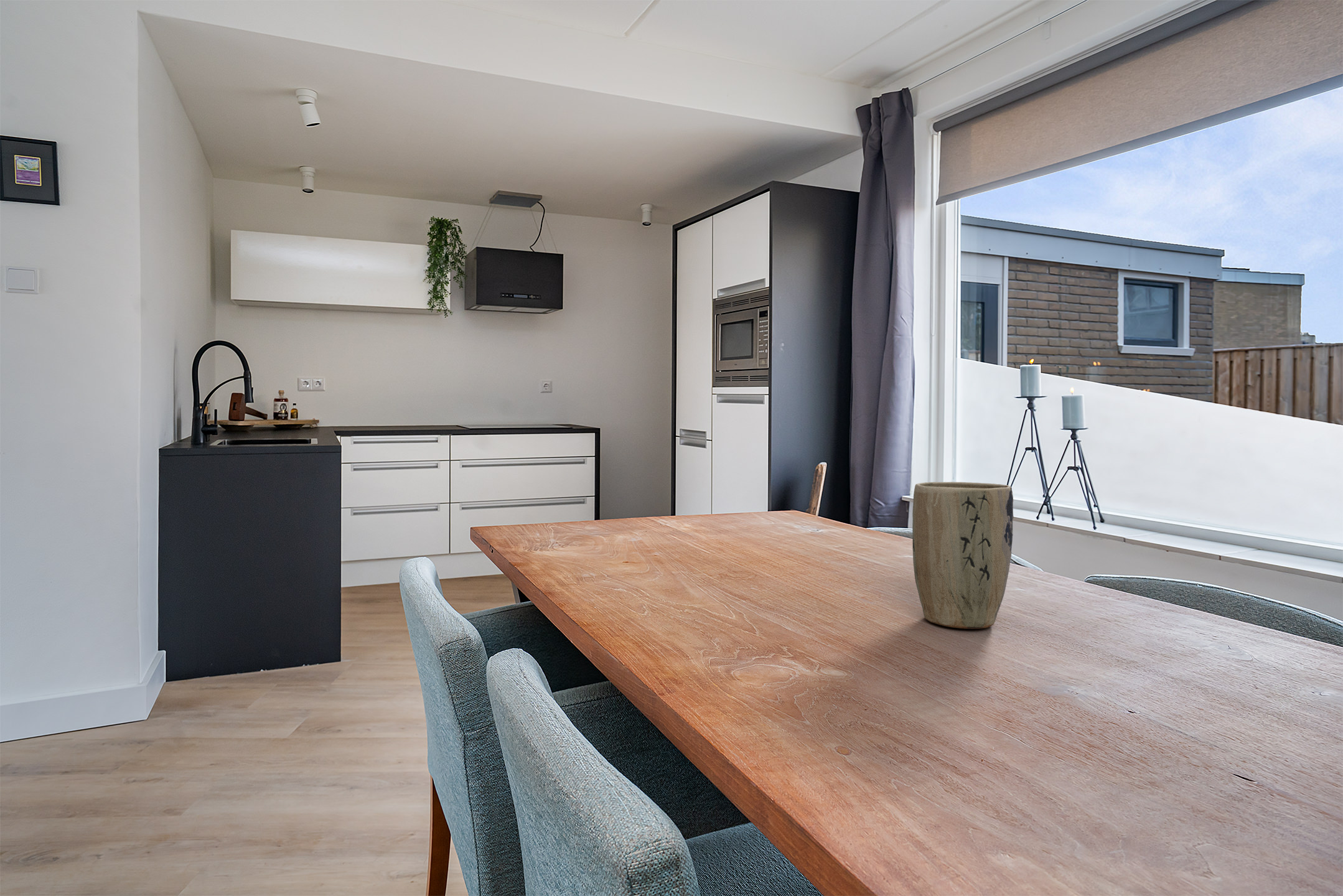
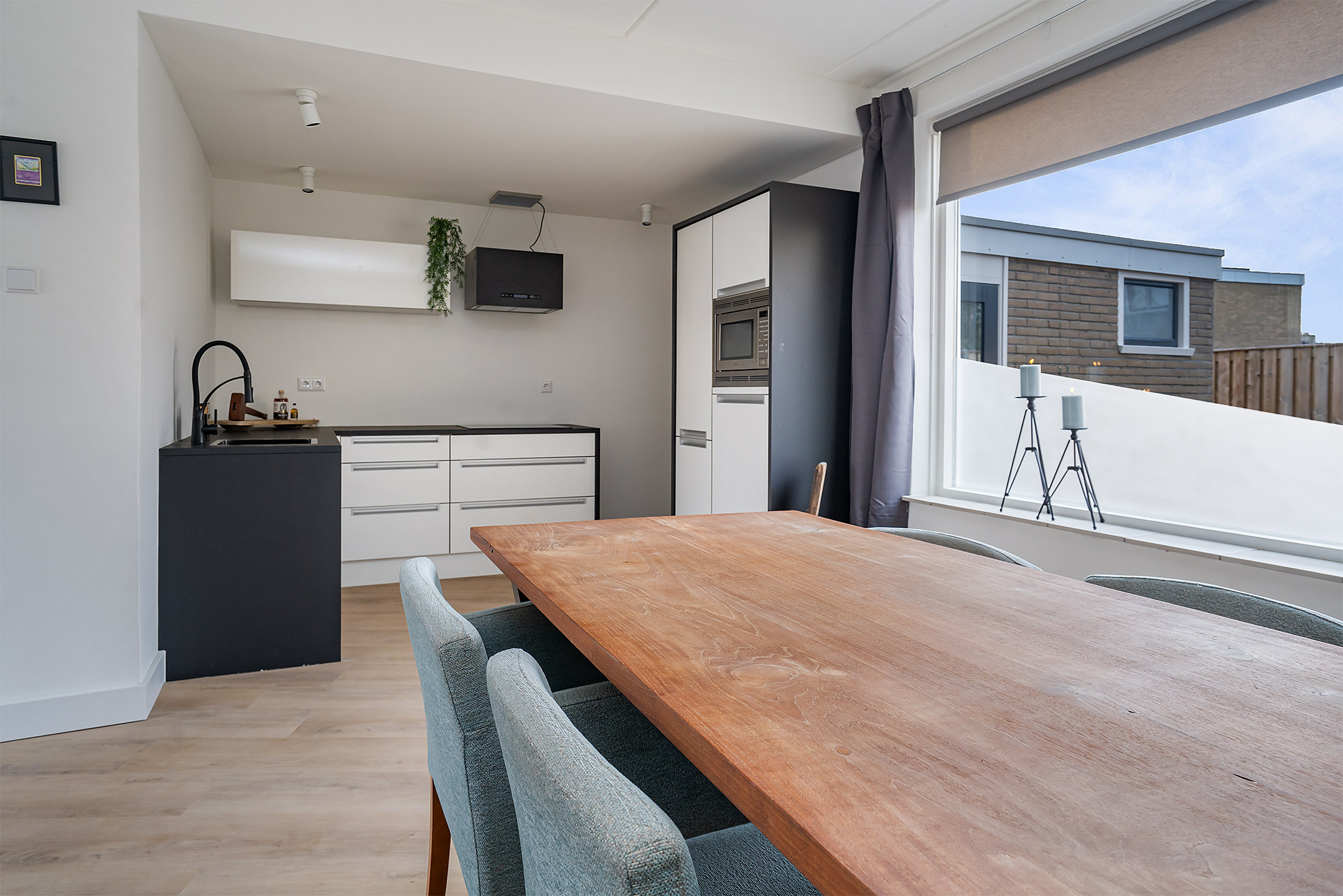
- plant pot [912,481,1014,630]
